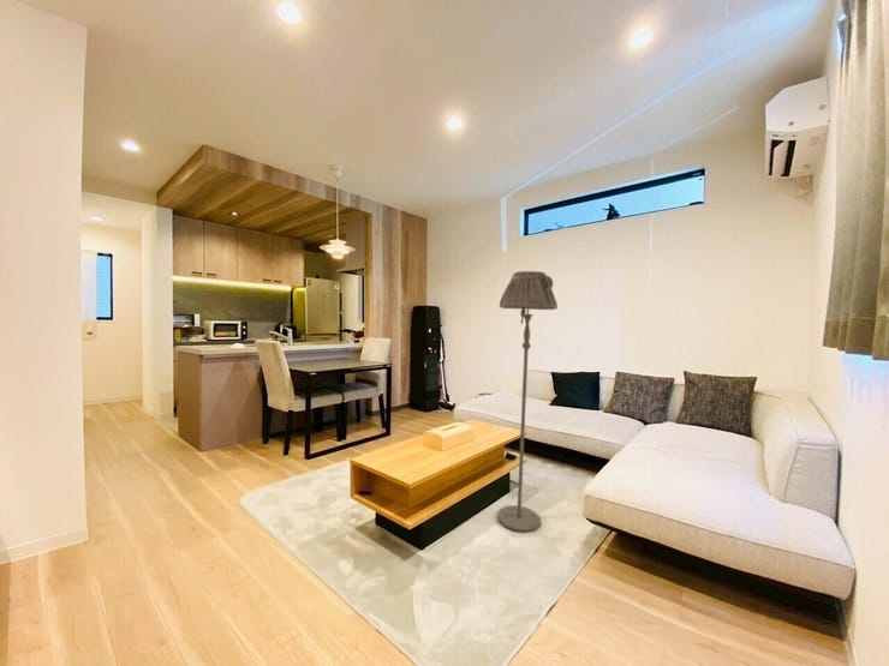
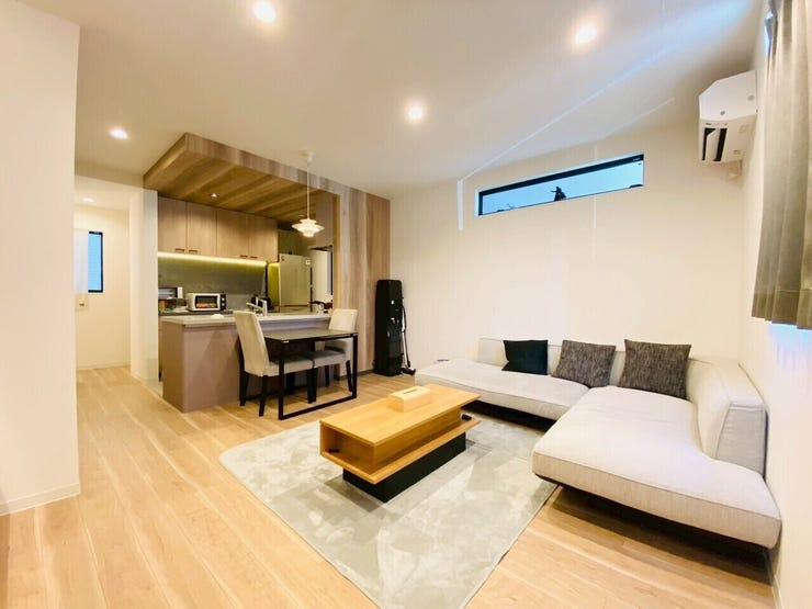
- floor lamp [496,270,559,534]
